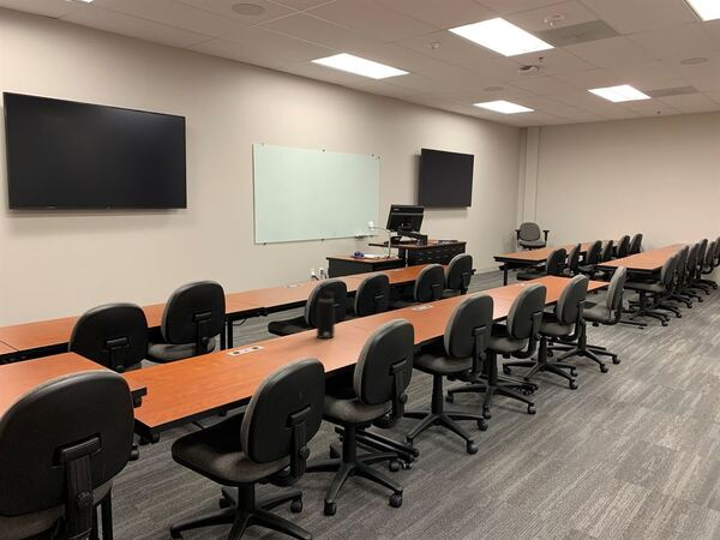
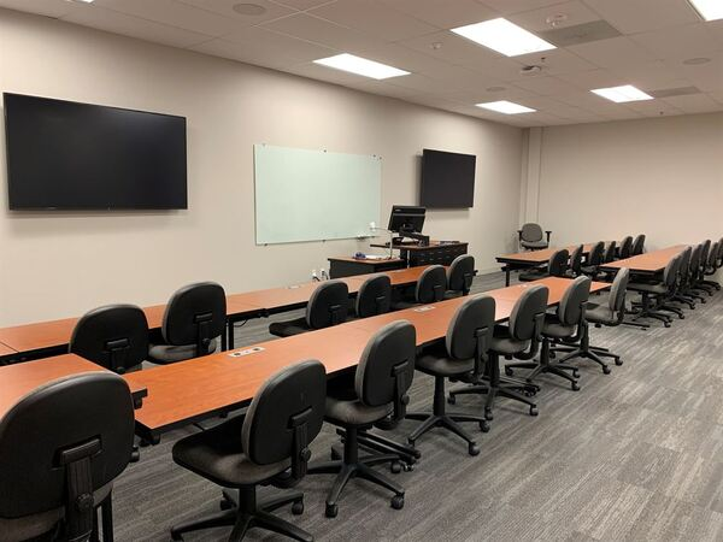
- water bottle [316,284,340,340]
